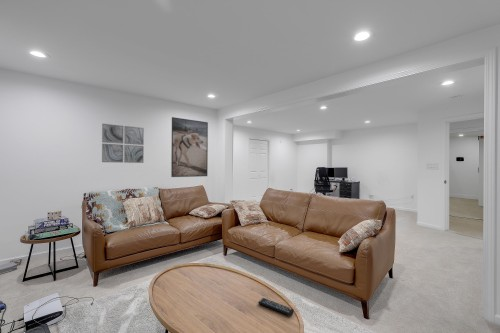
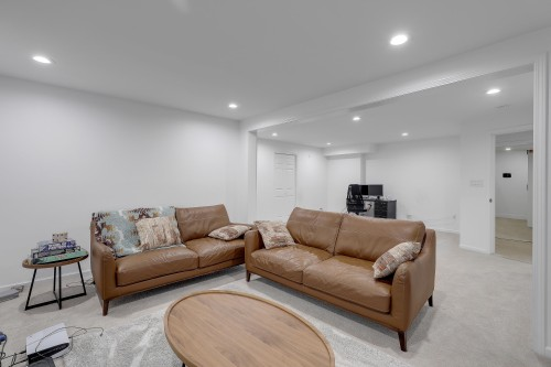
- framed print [170,116,209,178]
- wall art [101,123,145,164]
- remote control [257,297,295,317]
